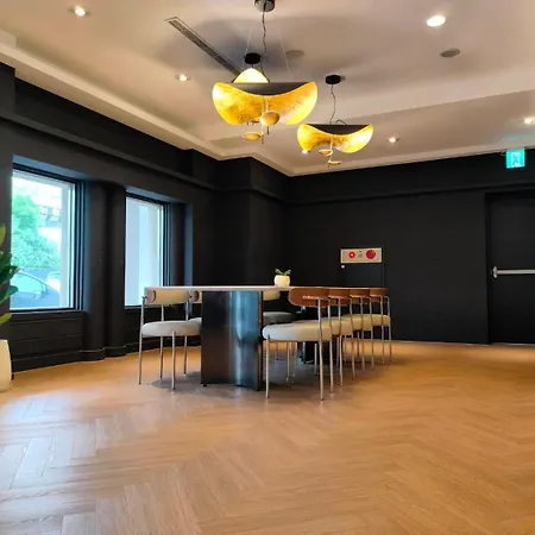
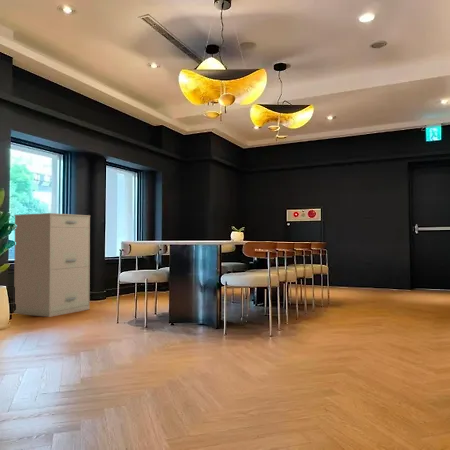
+ filing cabinet [13,212,91,318]
